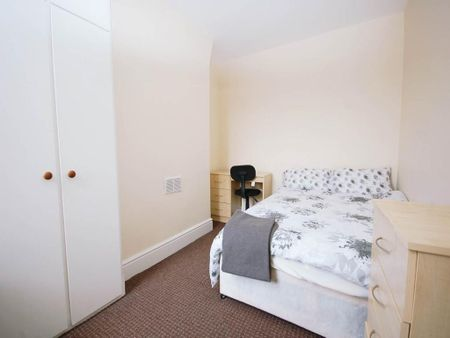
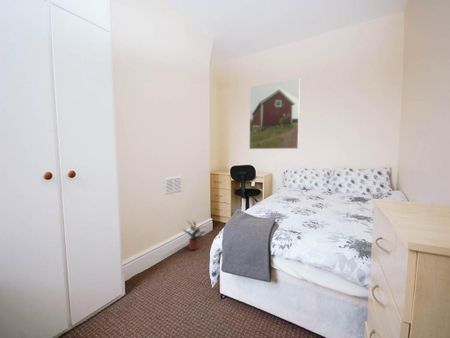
+ potted plant [182,219,207,251]
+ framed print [248,77,301,150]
